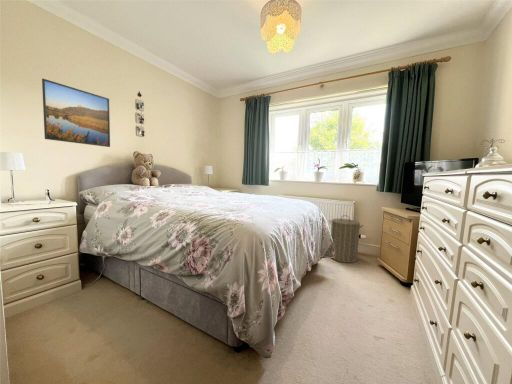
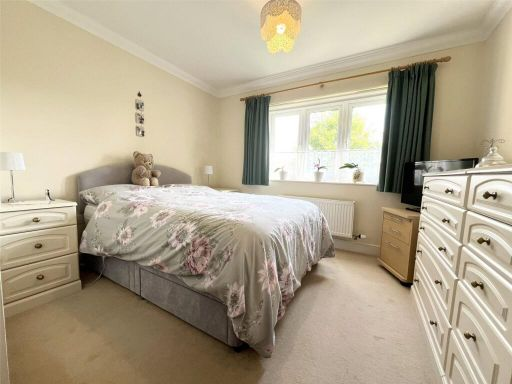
- laundry hamper [328,214,365,264]
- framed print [41,78,111,148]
